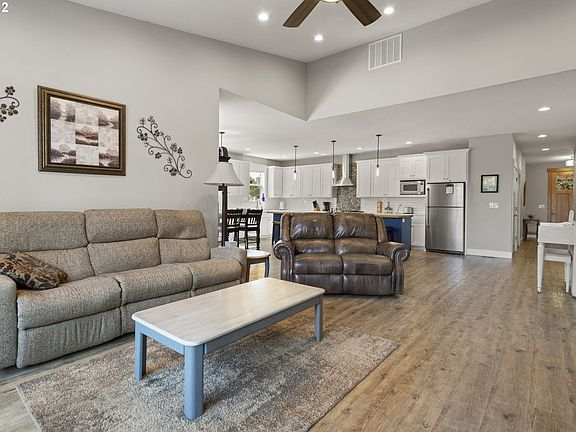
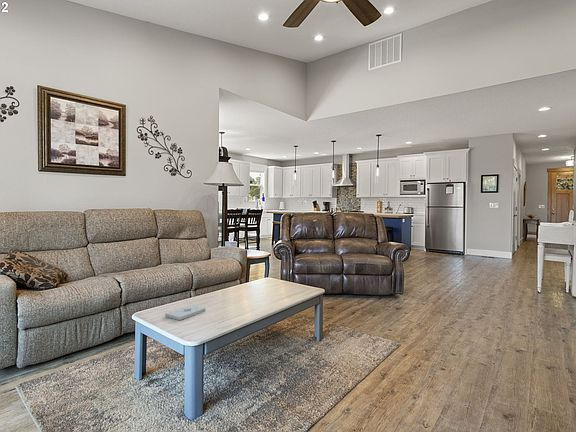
+ notepad [164,303,207,321]
